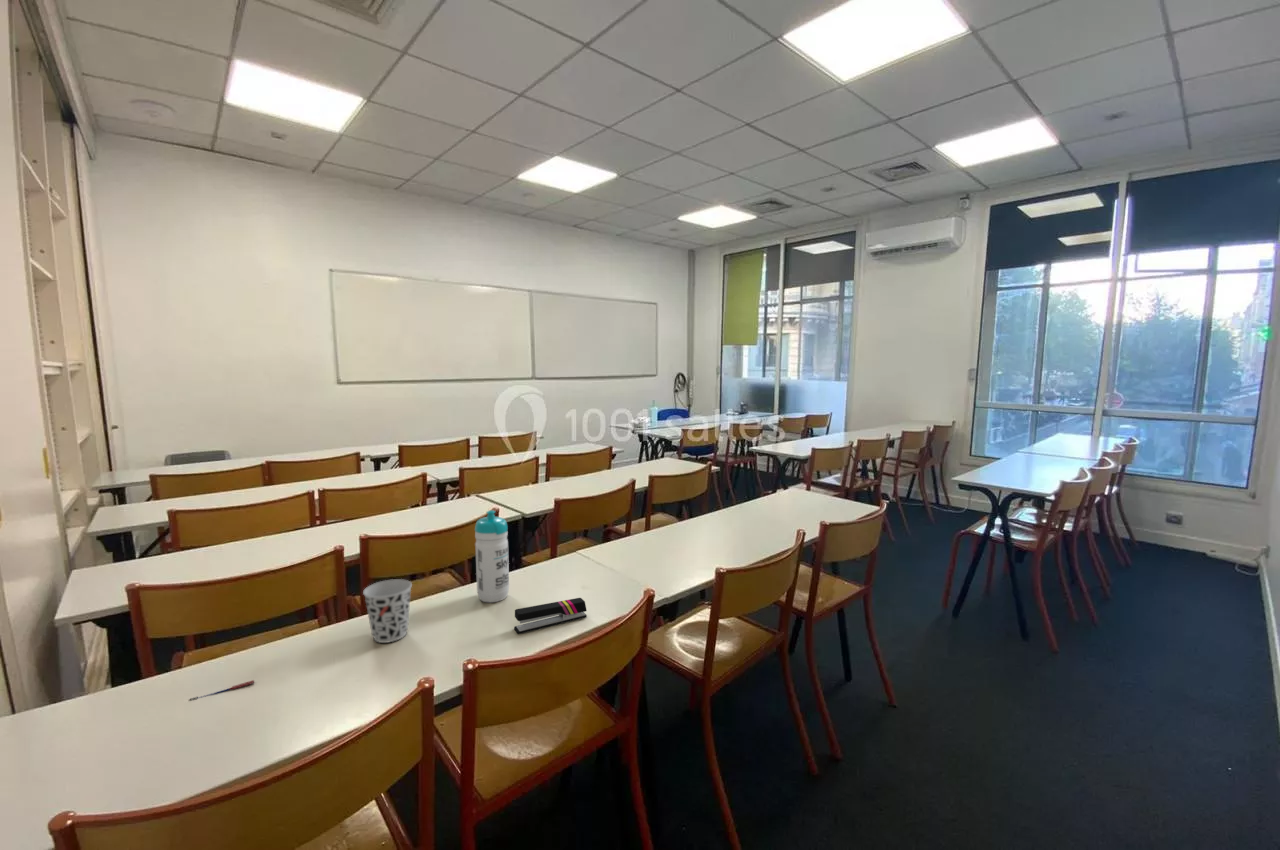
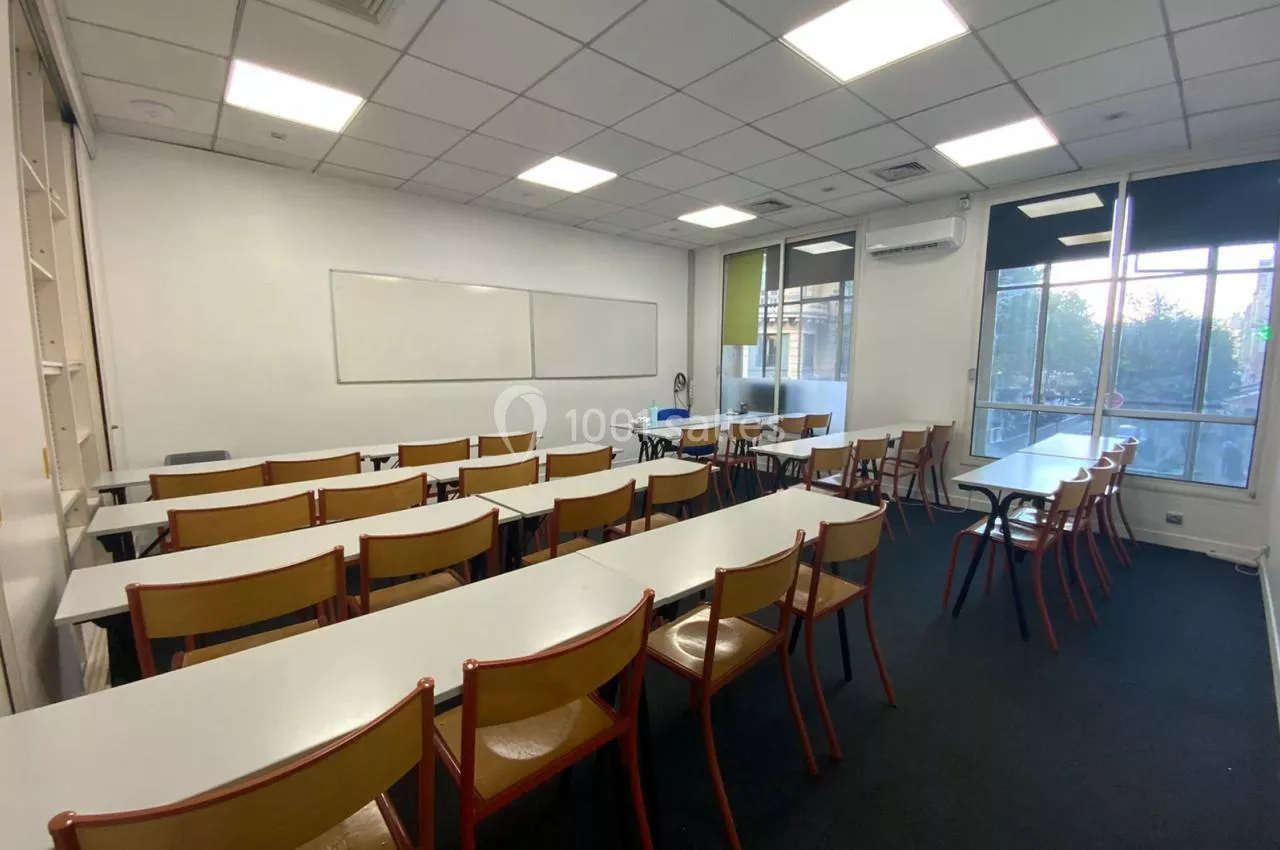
- pen [189,679,255,702]
- stapler [513,597,588,635]
- water bottle [474,509,510,603]
- cup [362,578,413,644]
